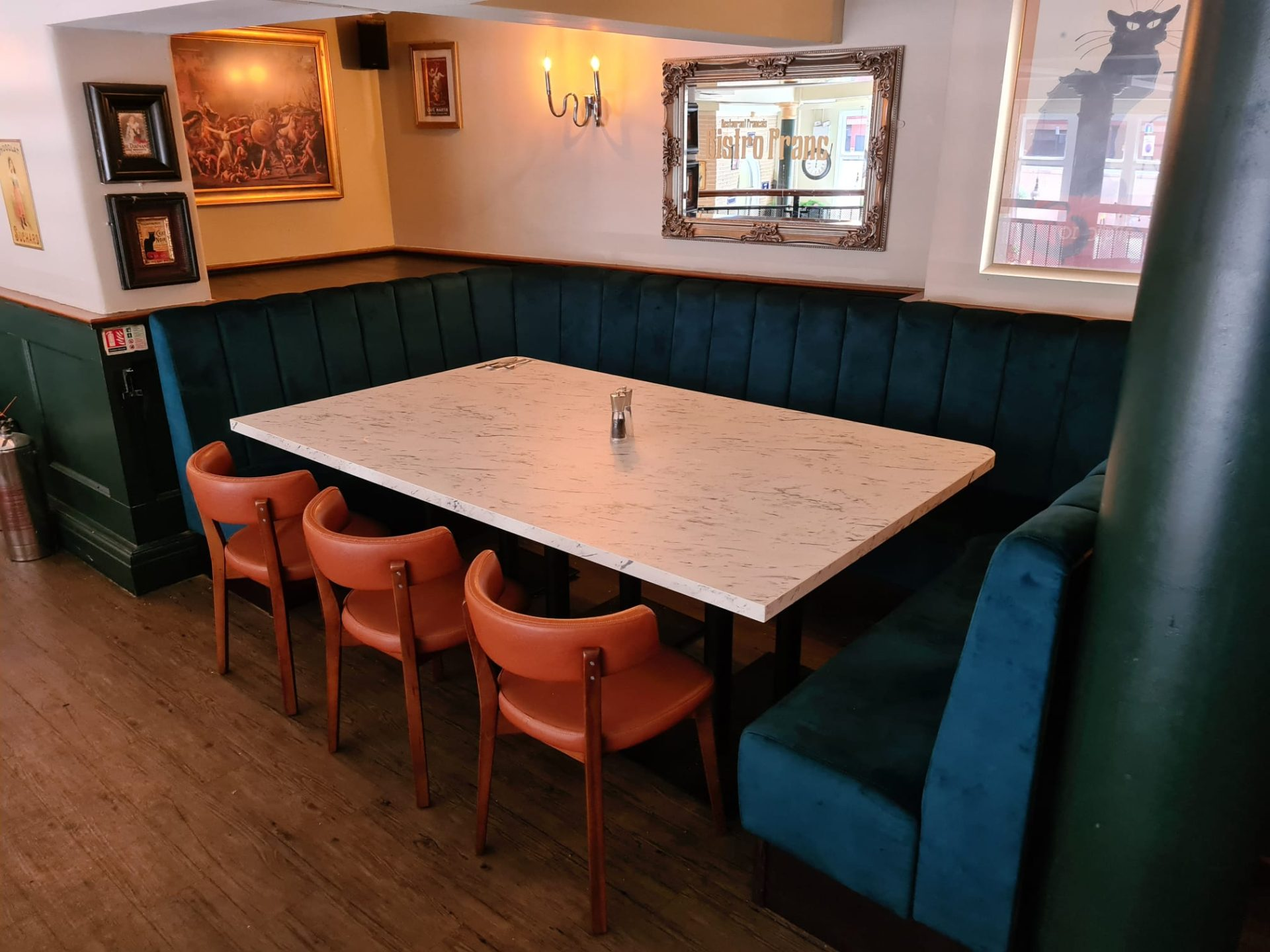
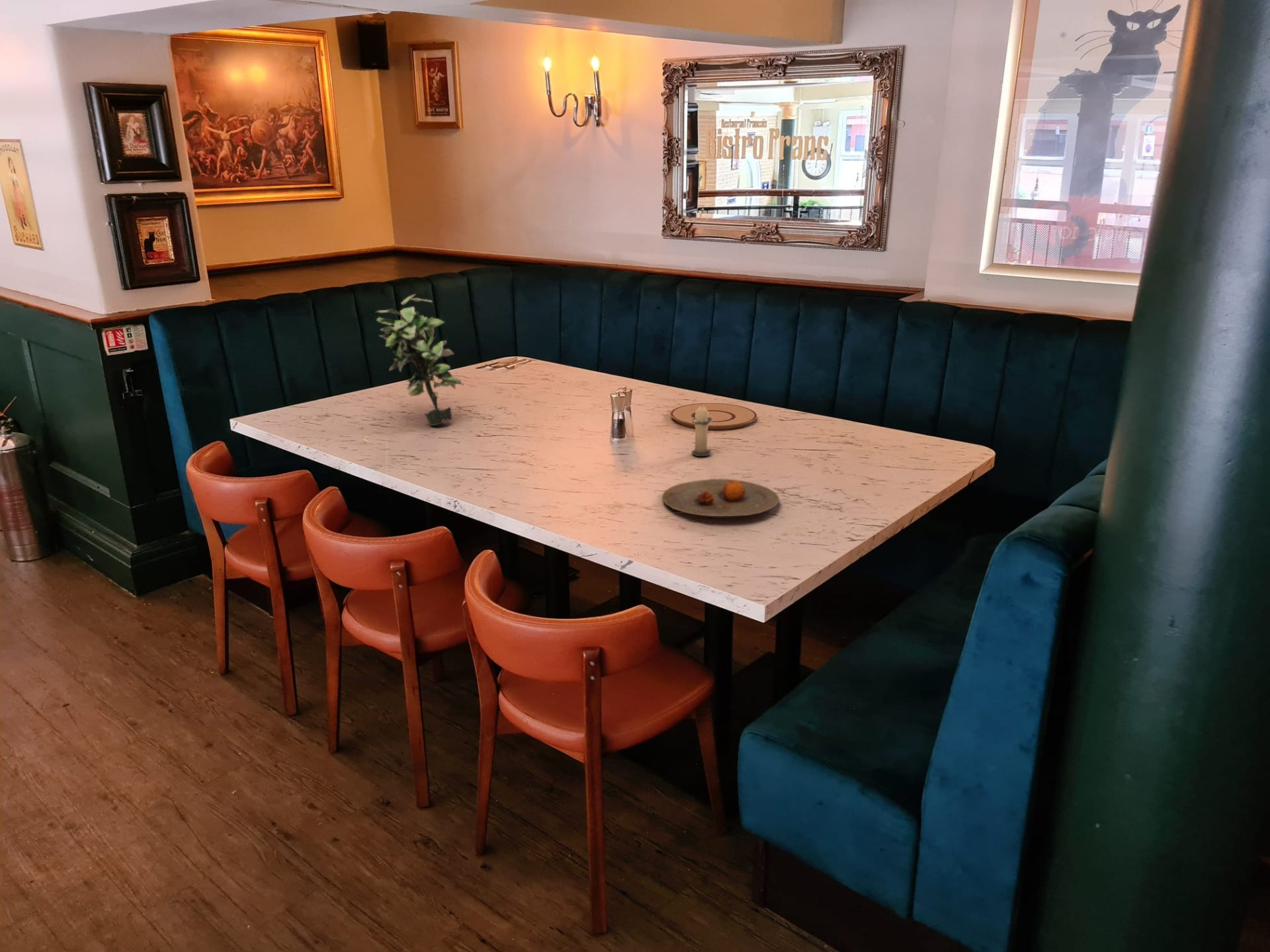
+ plate [661,478,780,517]
+ plate [670,403,757,430]
+ candle [691,407,712,457]
+ potted plant [374,294,465,426]
